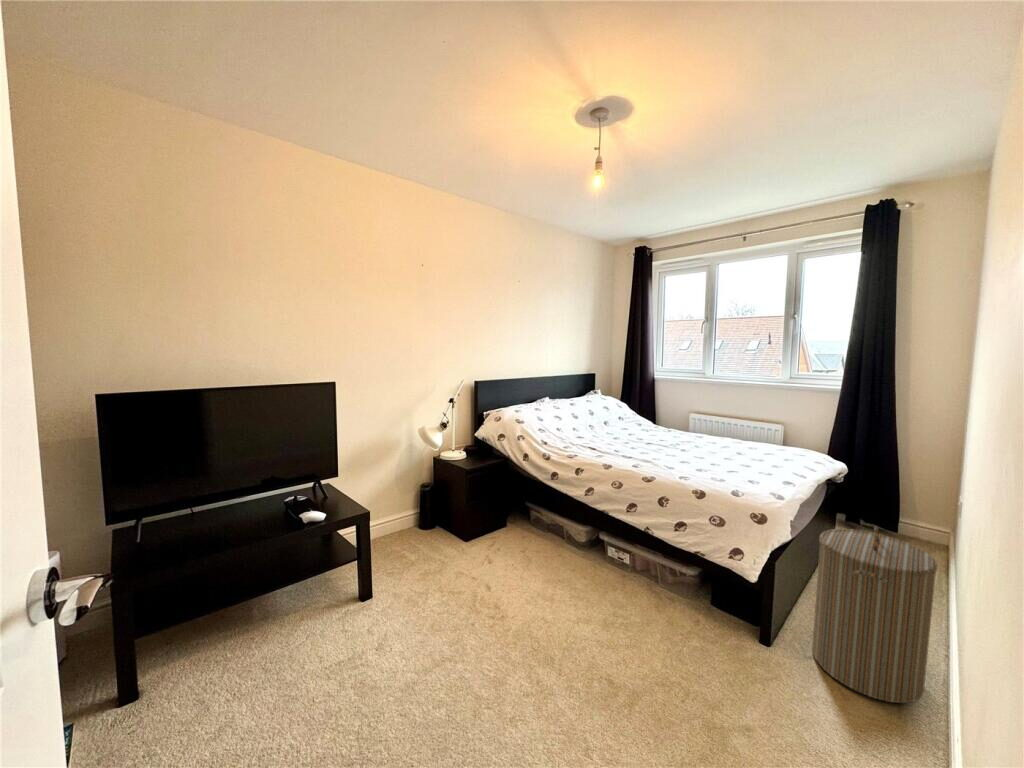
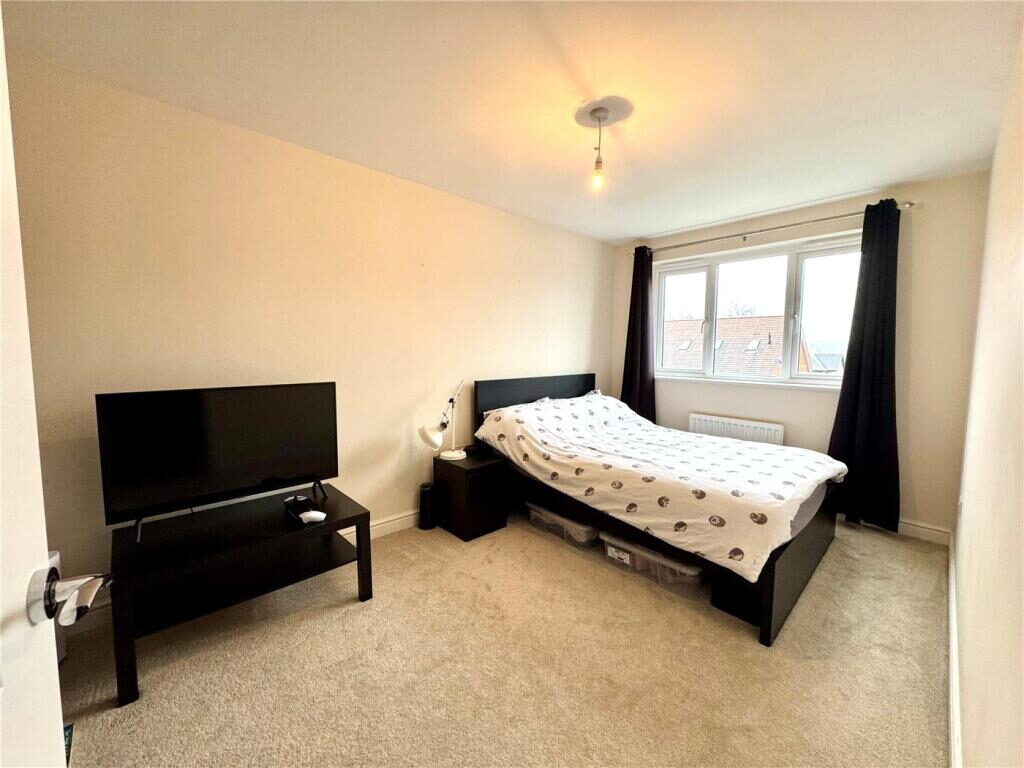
- laundry hamper [811,525,939,704]
